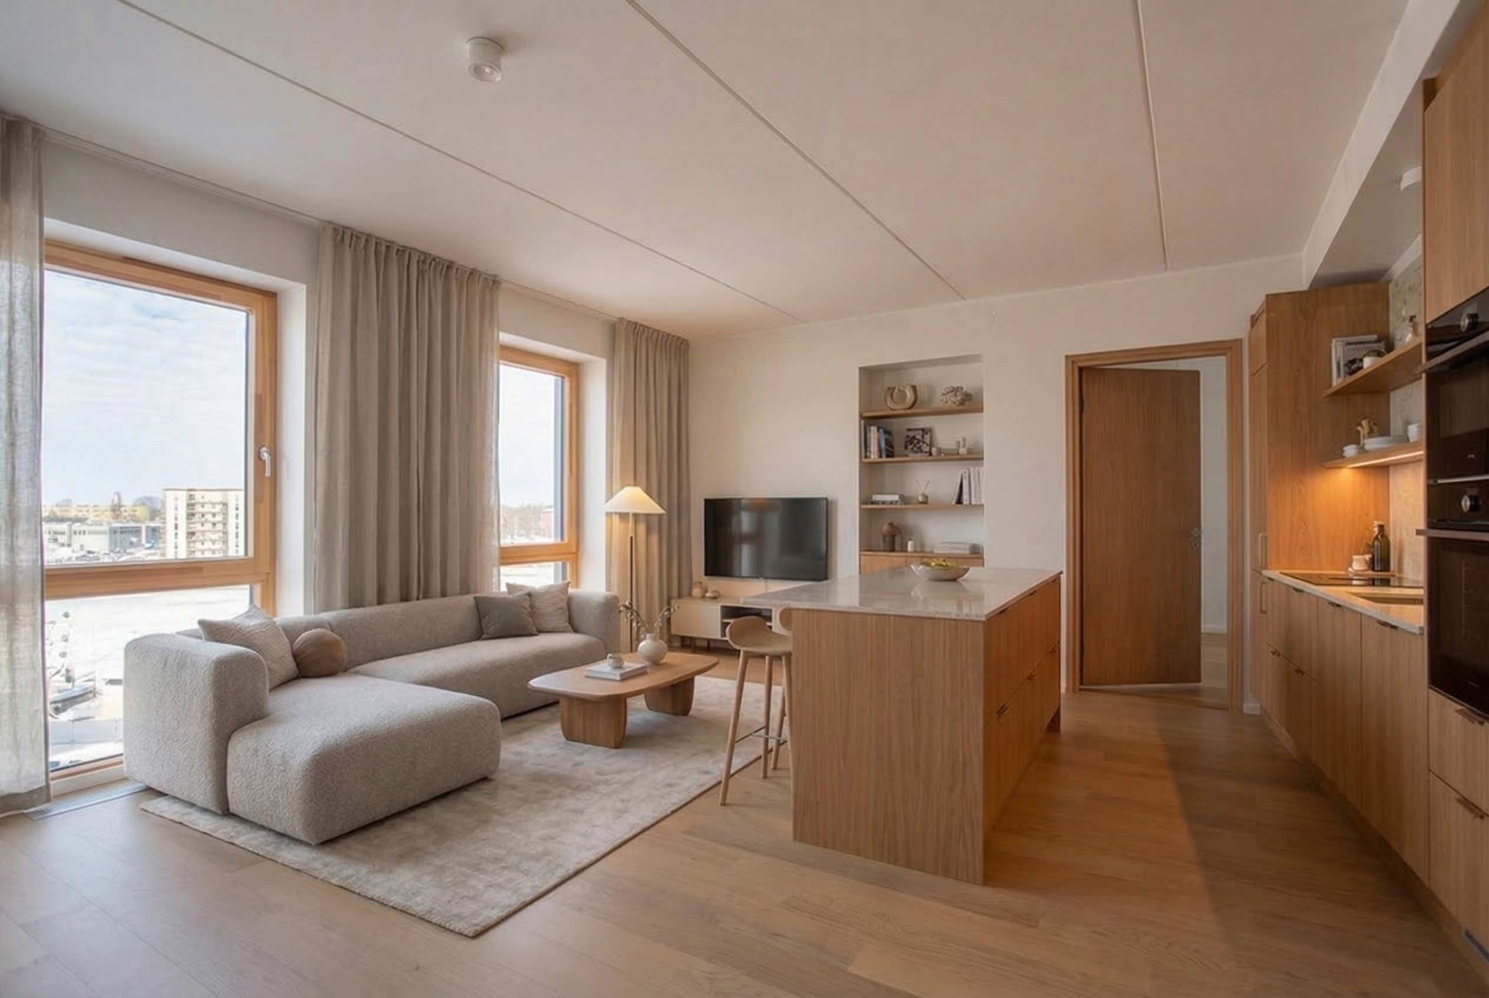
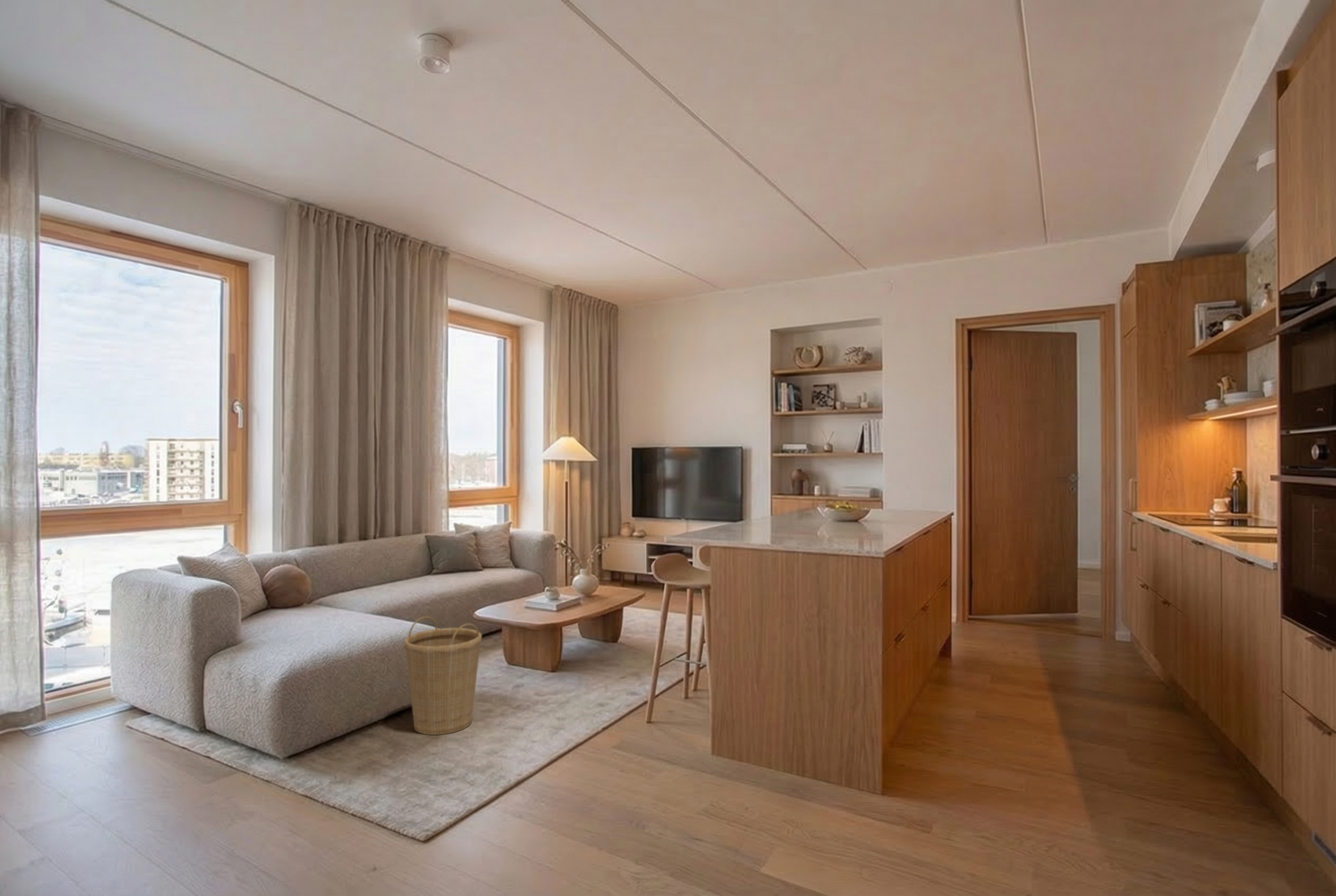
+ basket [404,616,482,735]
